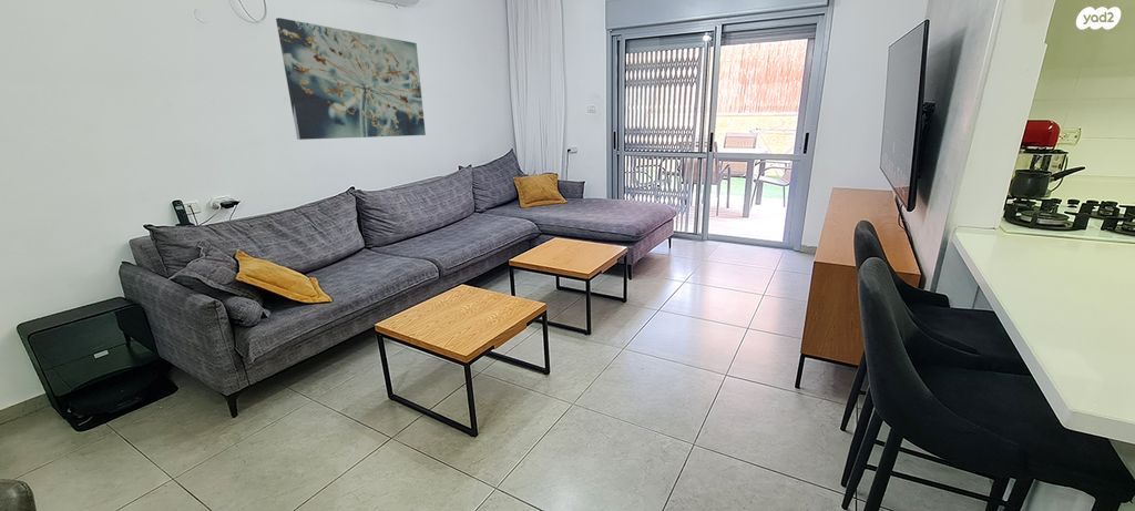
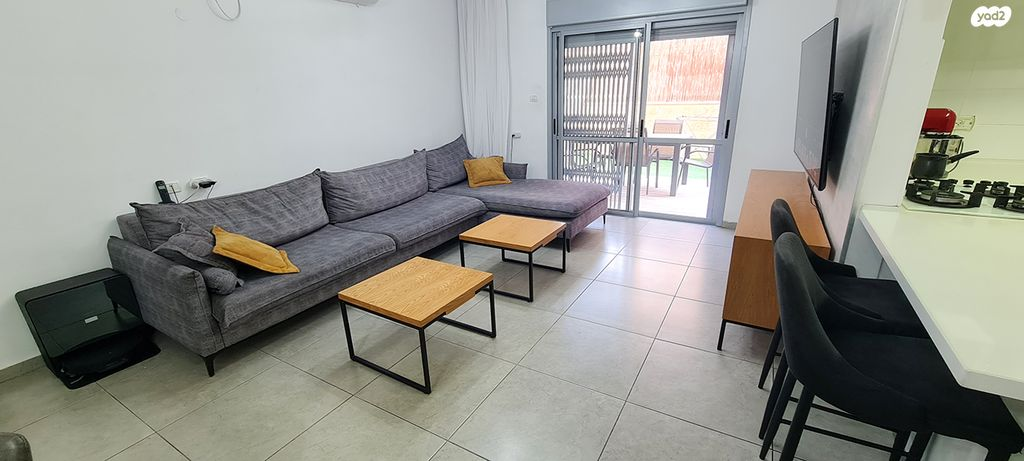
- wall art [275,17,427,141]
